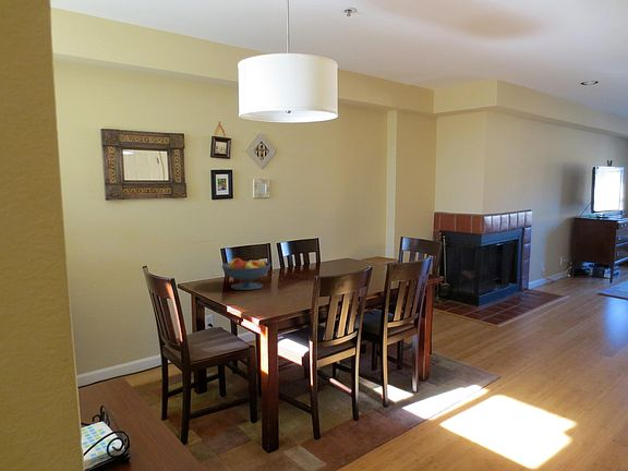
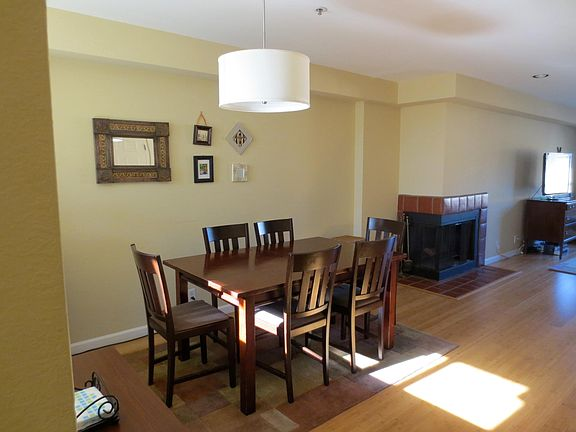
- fruit bowl [220,257,271,291]
